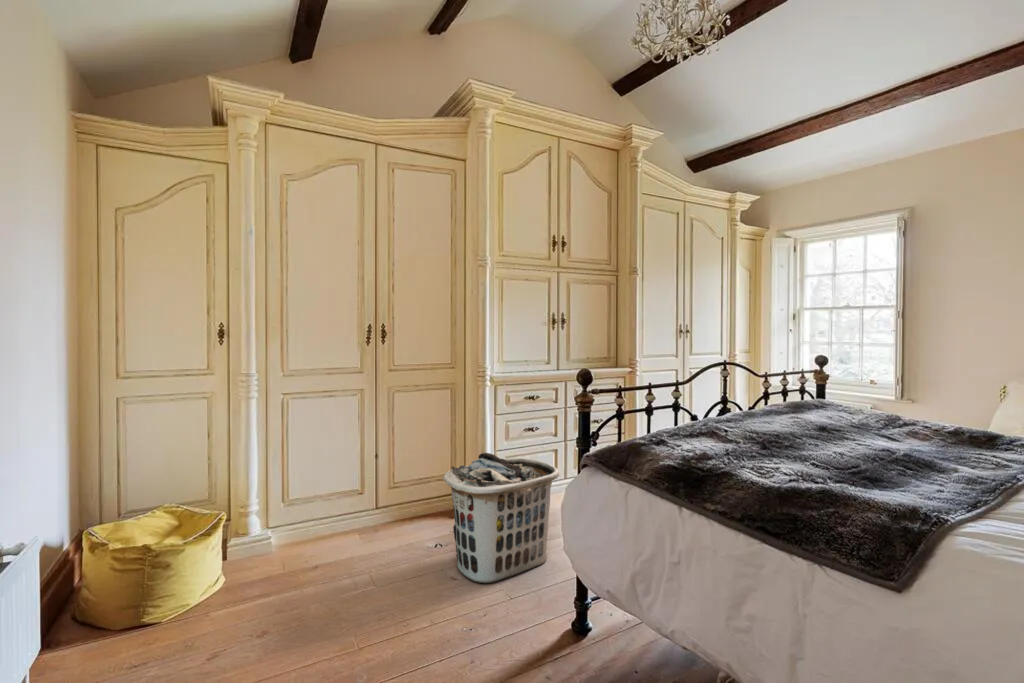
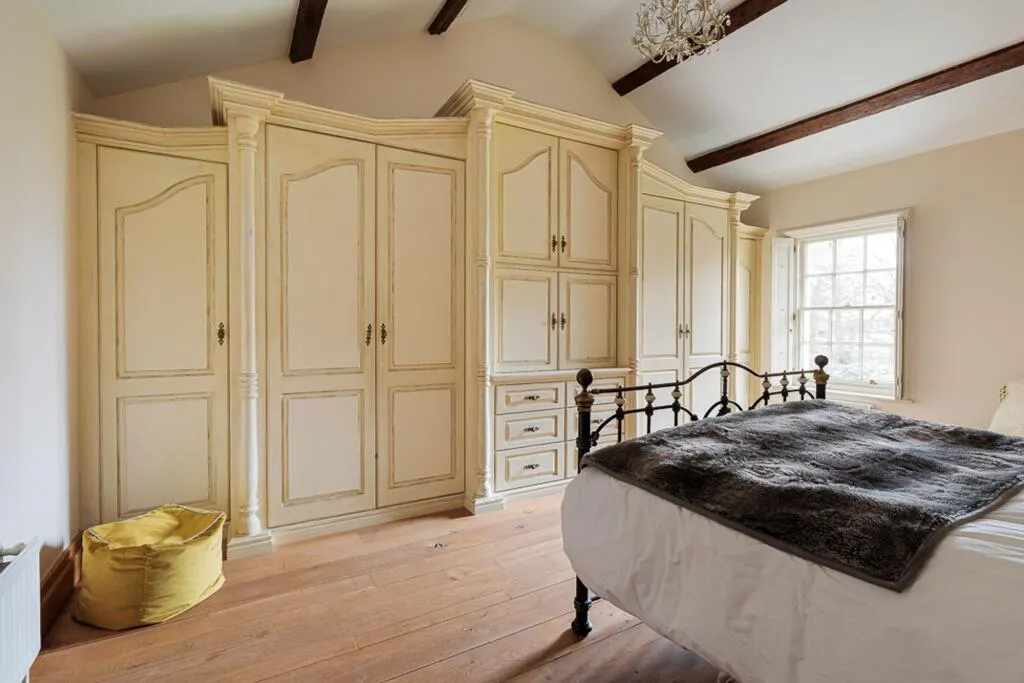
- clothes hamper [442,452,561,584]
